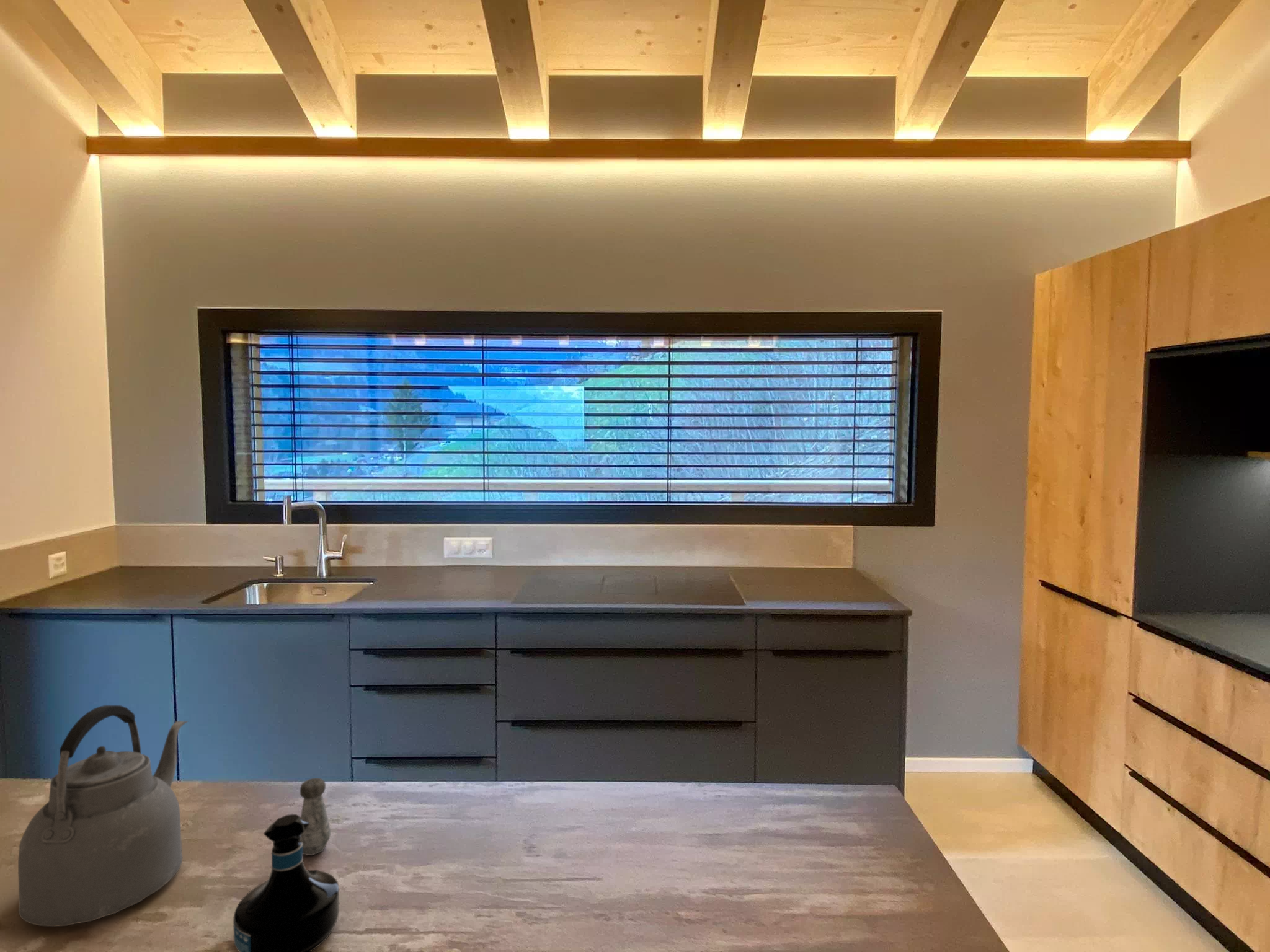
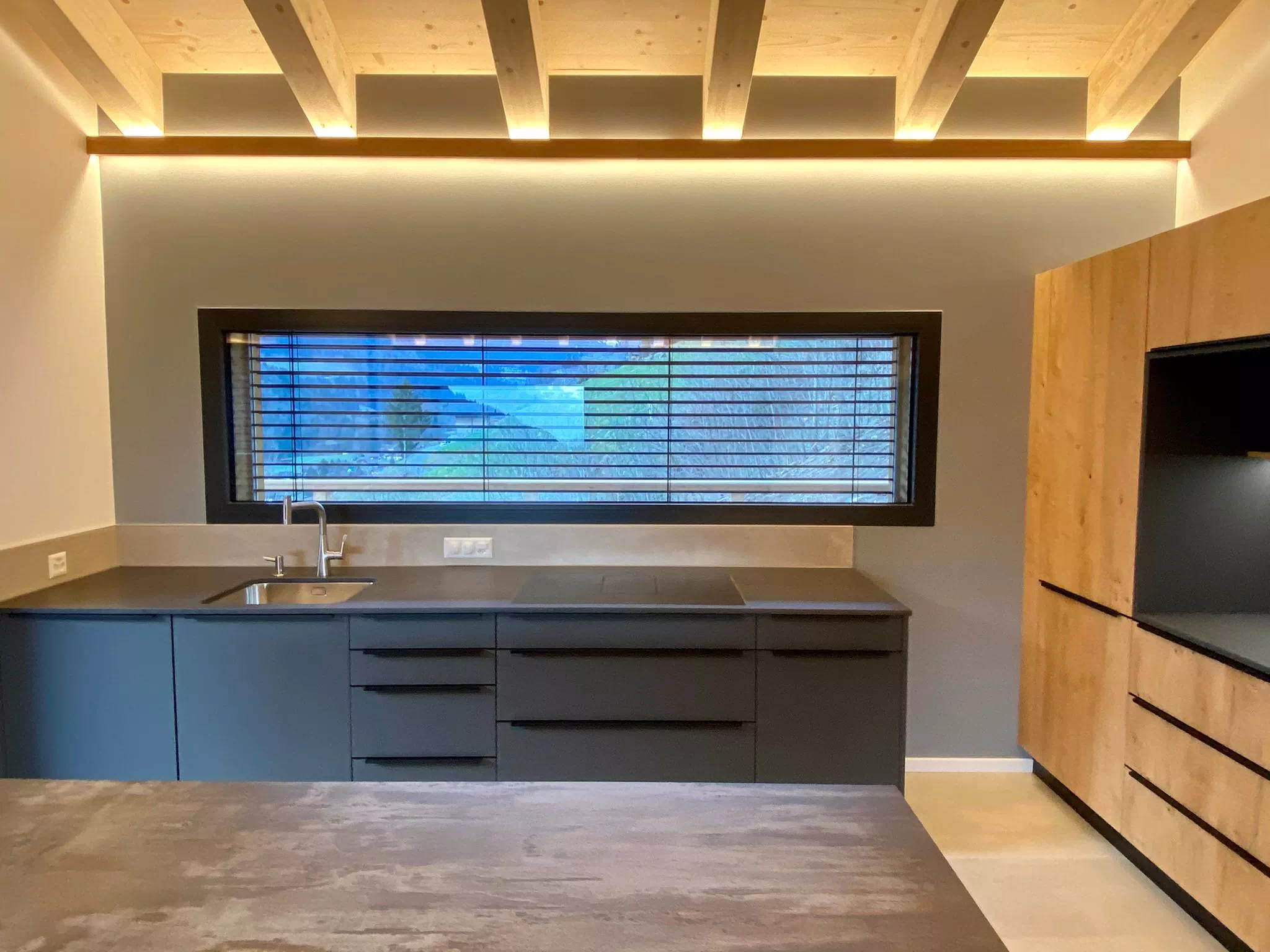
- kettle [17,705,189,927]
- salt shaker [300,777,332,856]
- tequila bottle [233,814,340,952]
